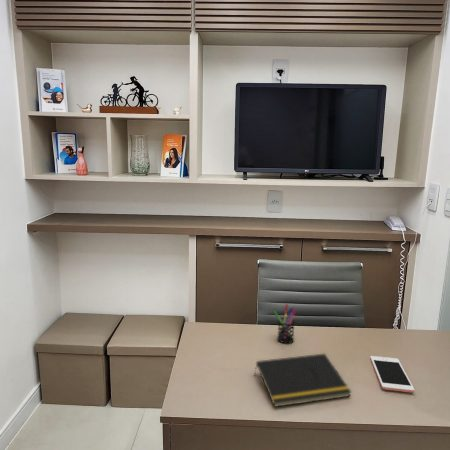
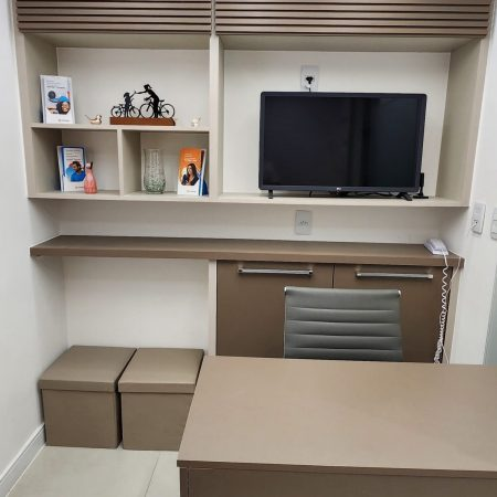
- notepad [253,353,353,408]
- pen holder [273,303,297,344]
- cell phone [369,355,415,393]
